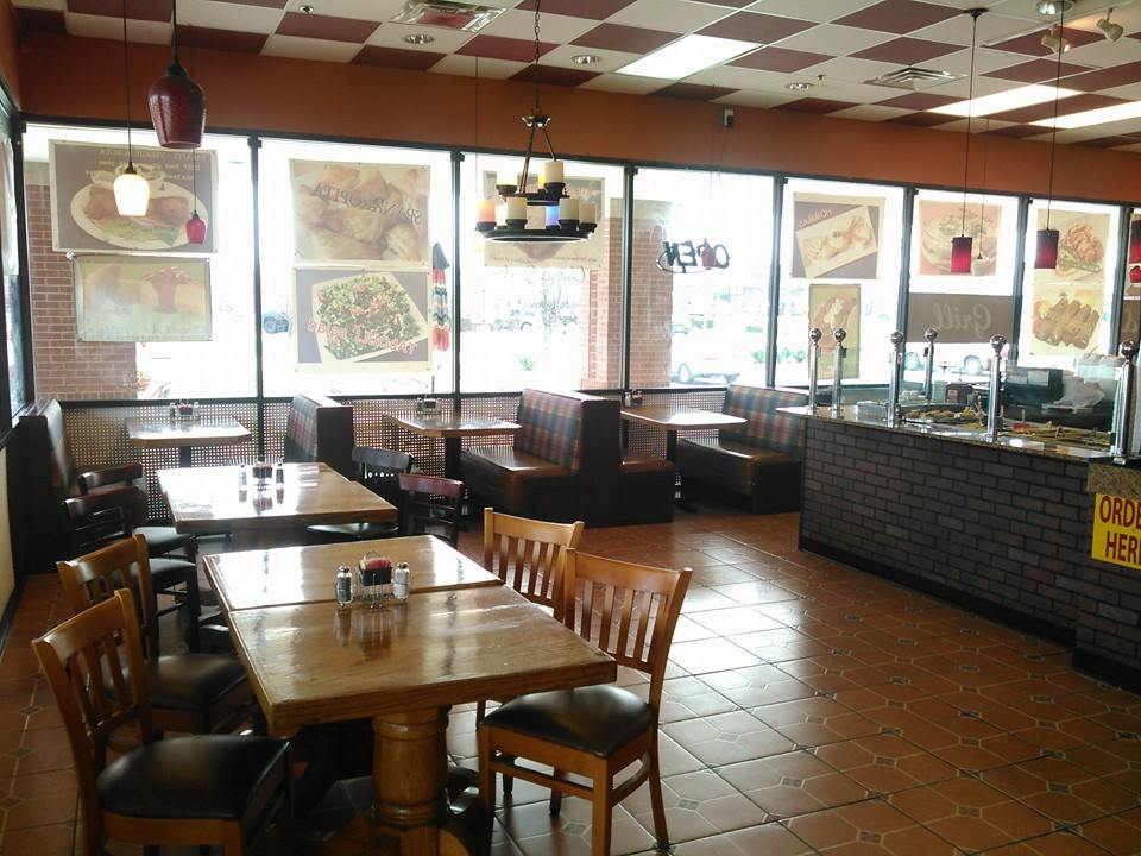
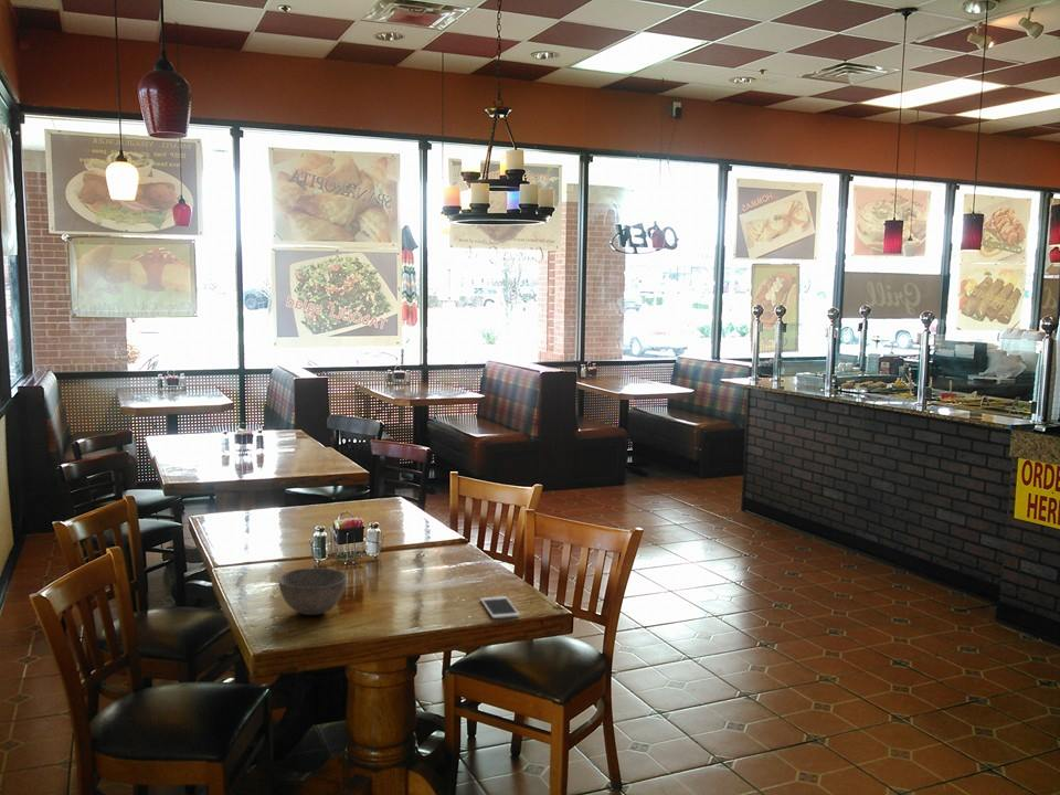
+ bowl [277,566,348,616]
+ cell phone [479,595,521,619]
